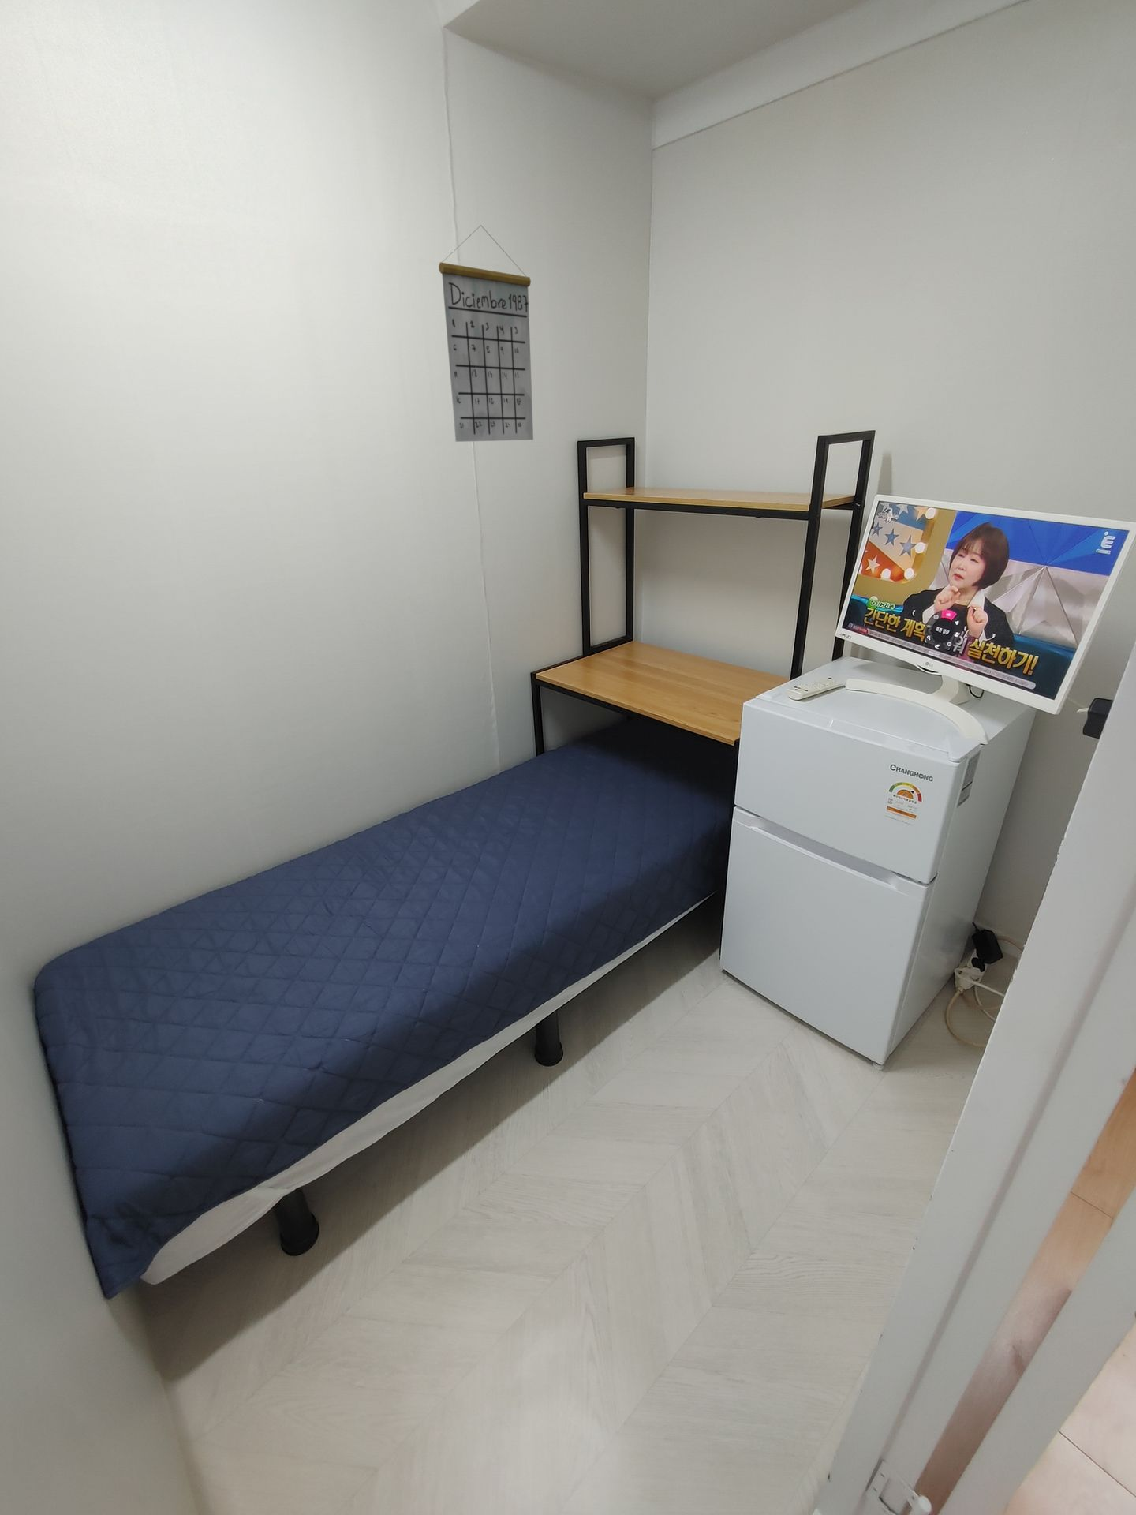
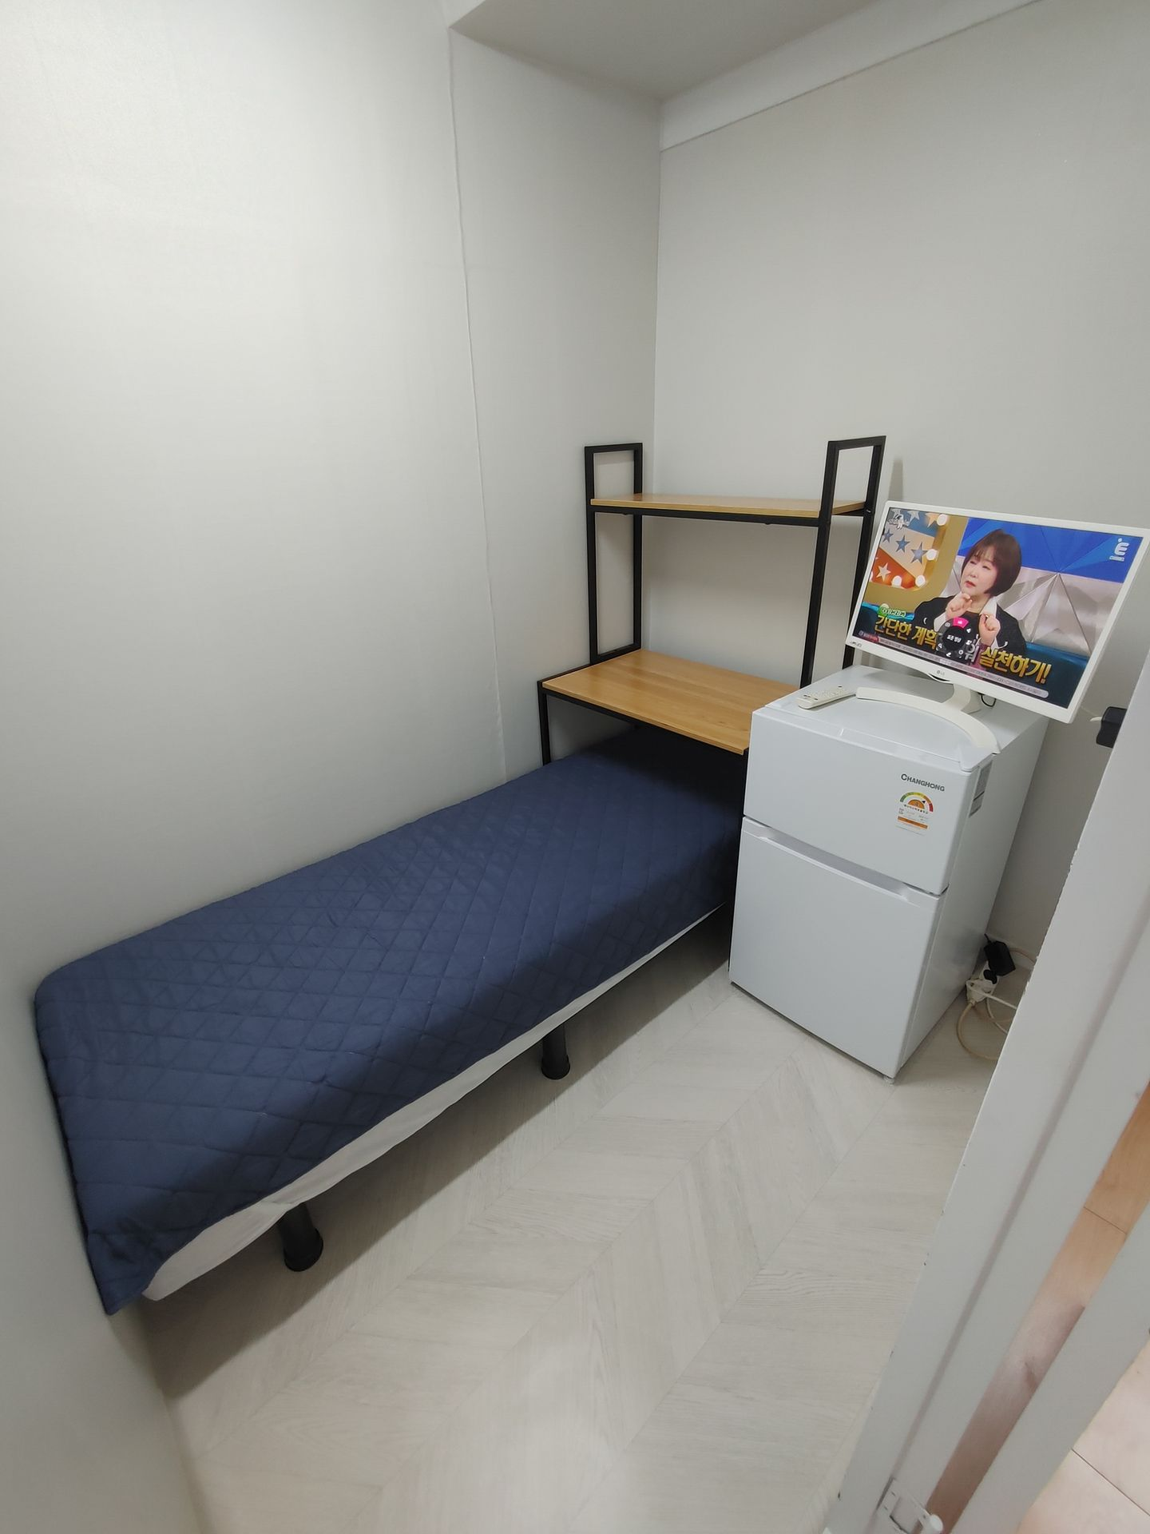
- calendar [438,224,535,443]
